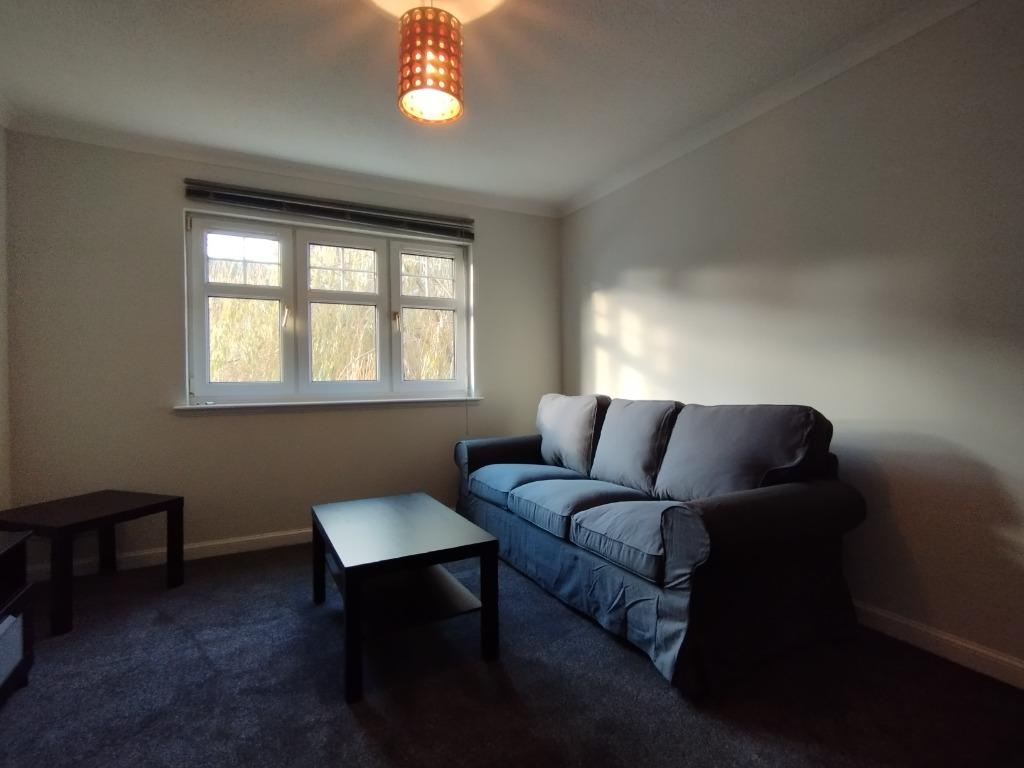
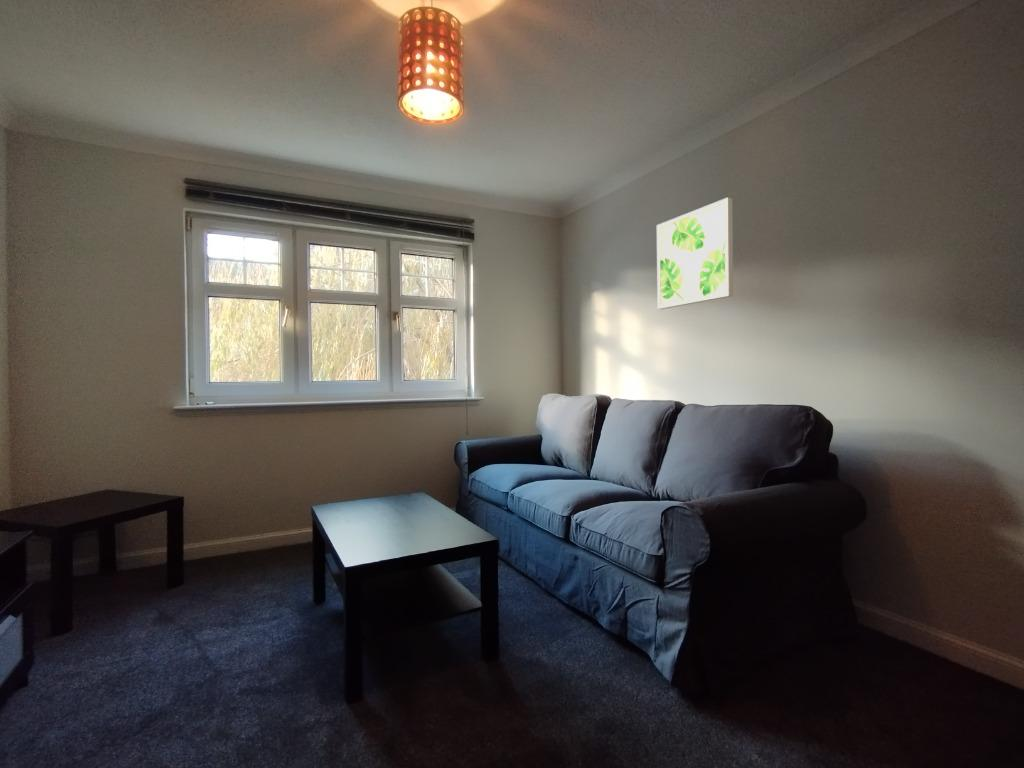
+ wall art [656,197,734,310]
